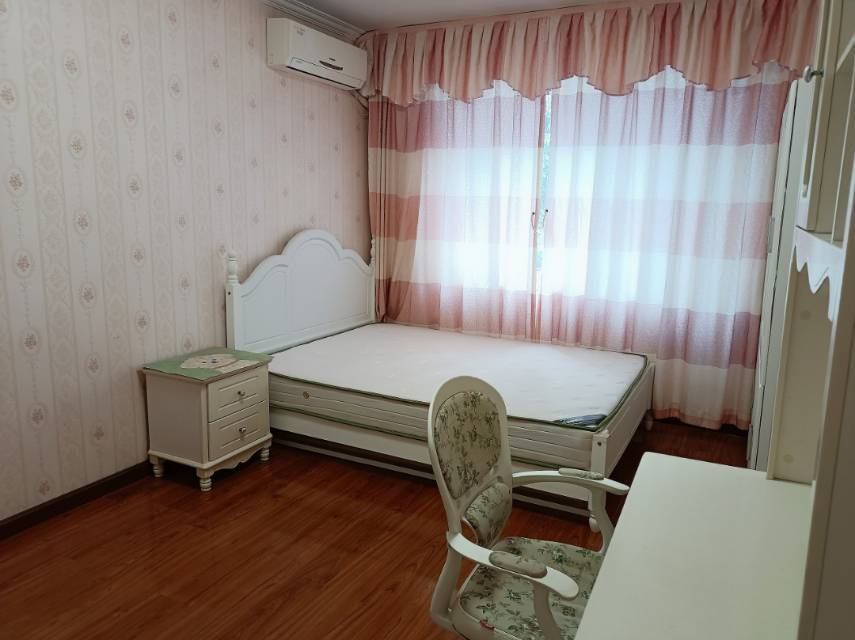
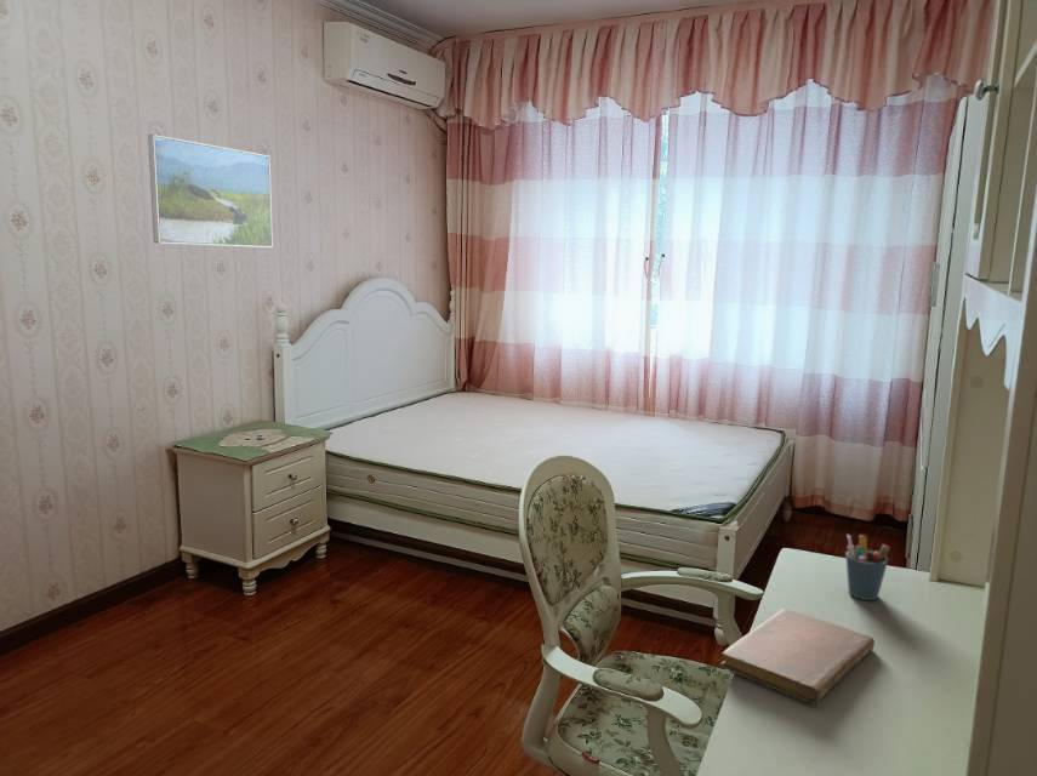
+ pen holder [844,534,891,601]
+ notebook [719,607,876,706]
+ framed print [147,133,274,249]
